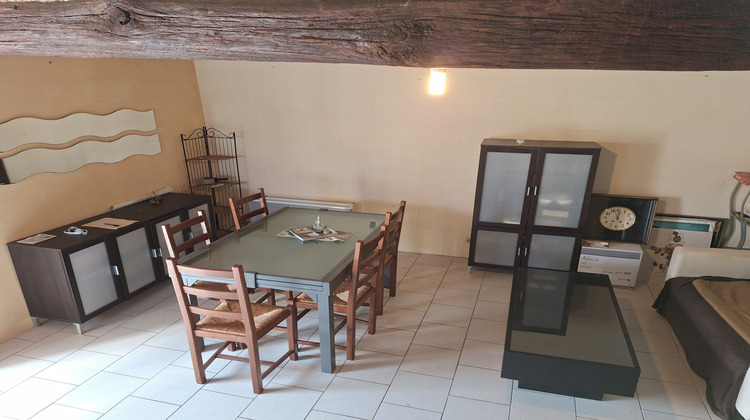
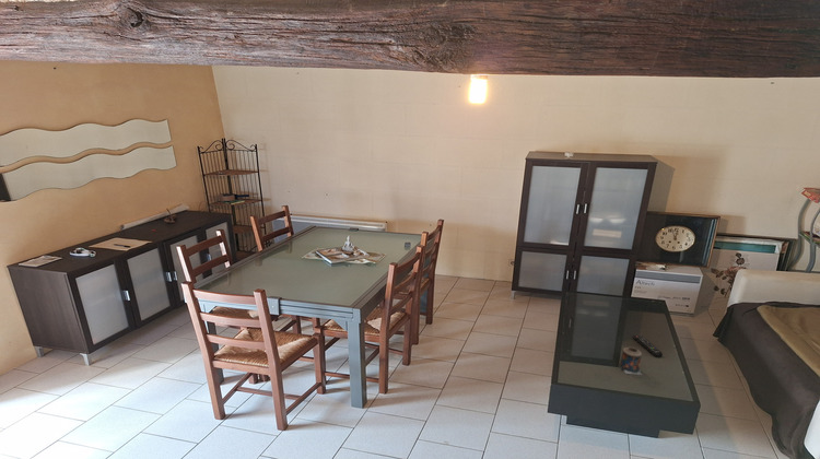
+ candle [619,346,644,376]
+ remote control [632,334,664,358]
